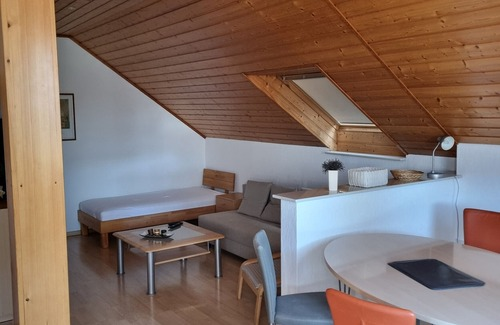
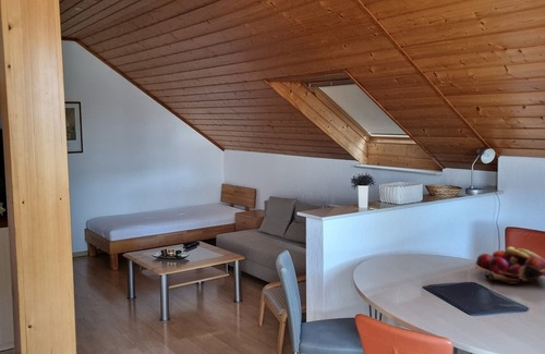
+ fruit basket [474,246,545,285]
